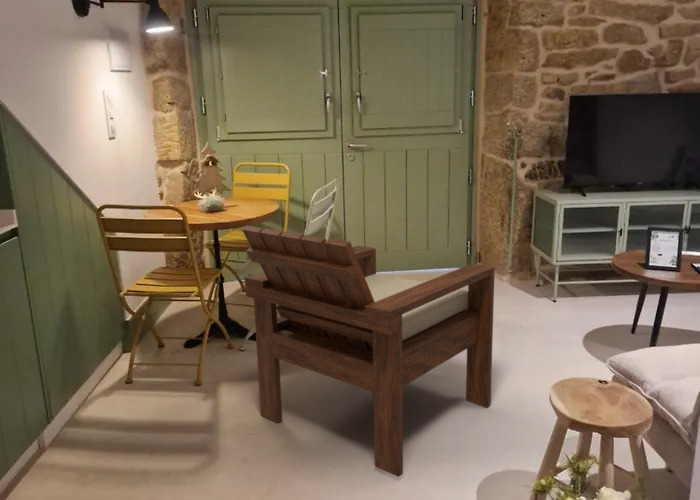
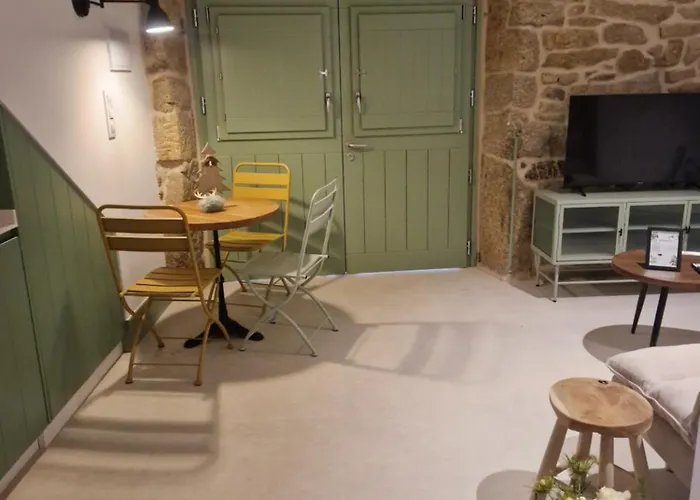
- chair [241,225,496,478]
